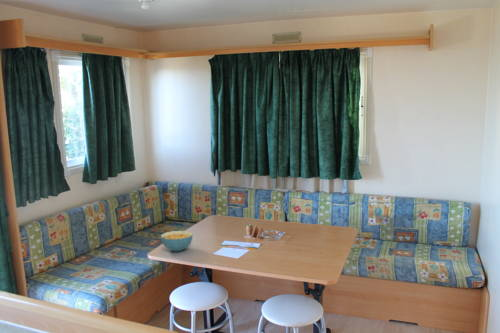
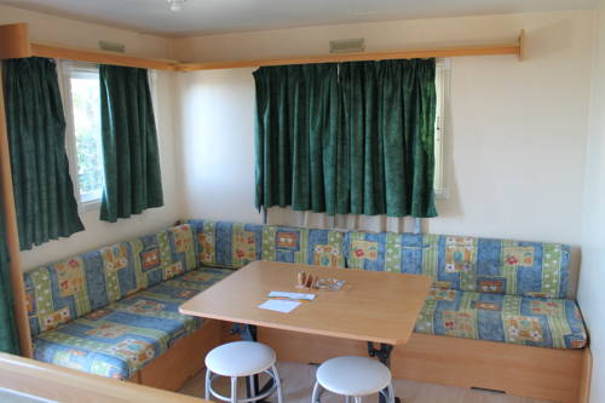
- cereal bowl [160,230,194,253]
